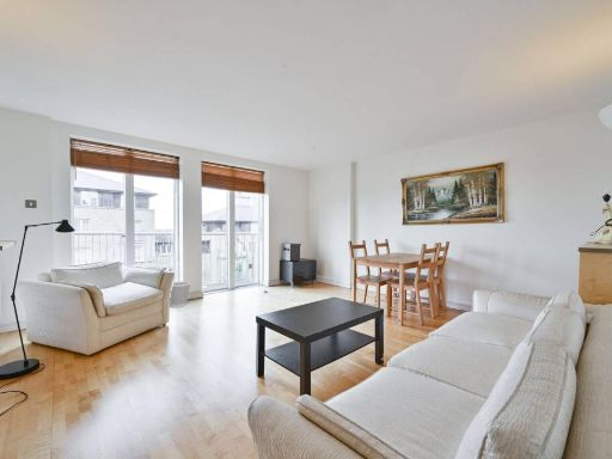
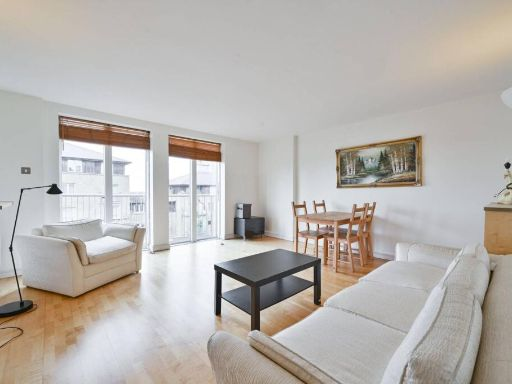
- wastebasket [169,280,191,308]
